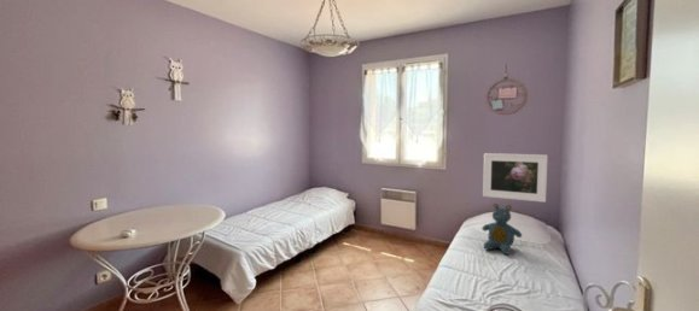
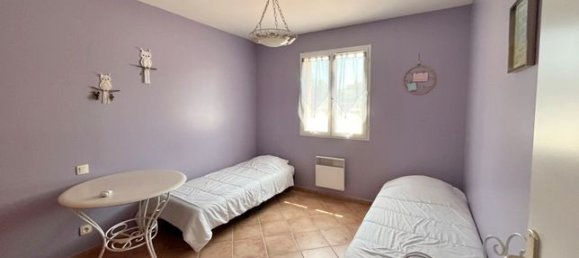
- teddy bear [480,203,523,256]
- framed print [482,152,549,204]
